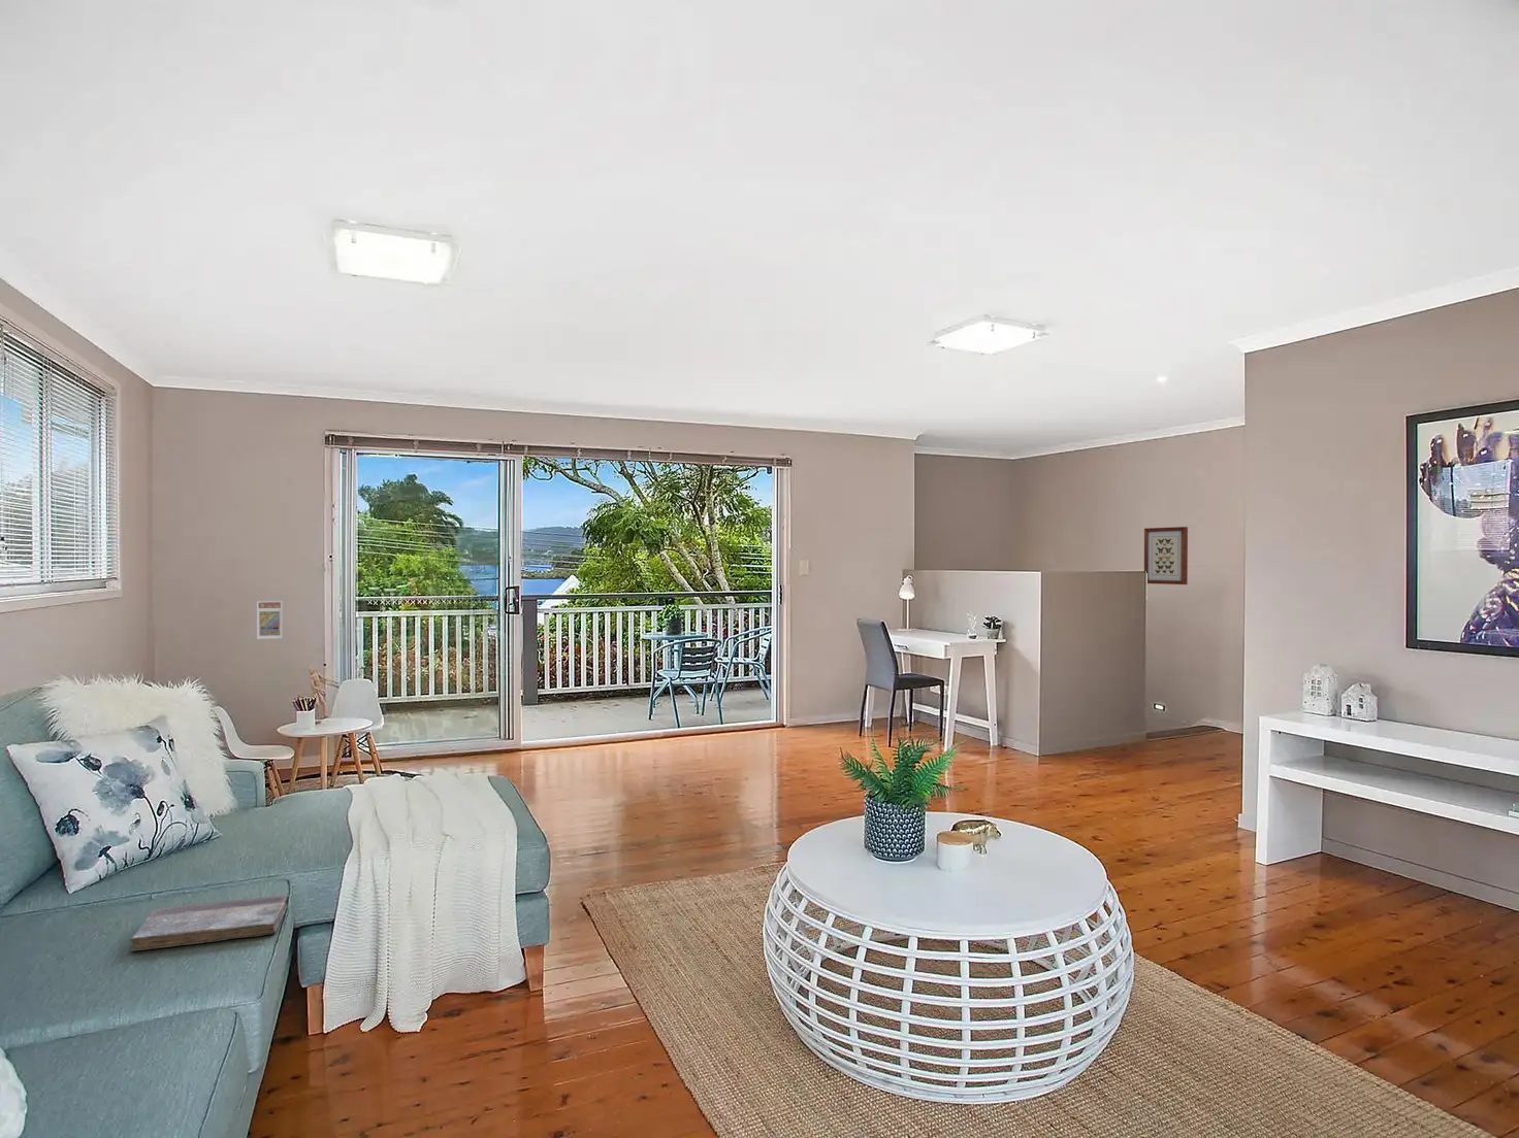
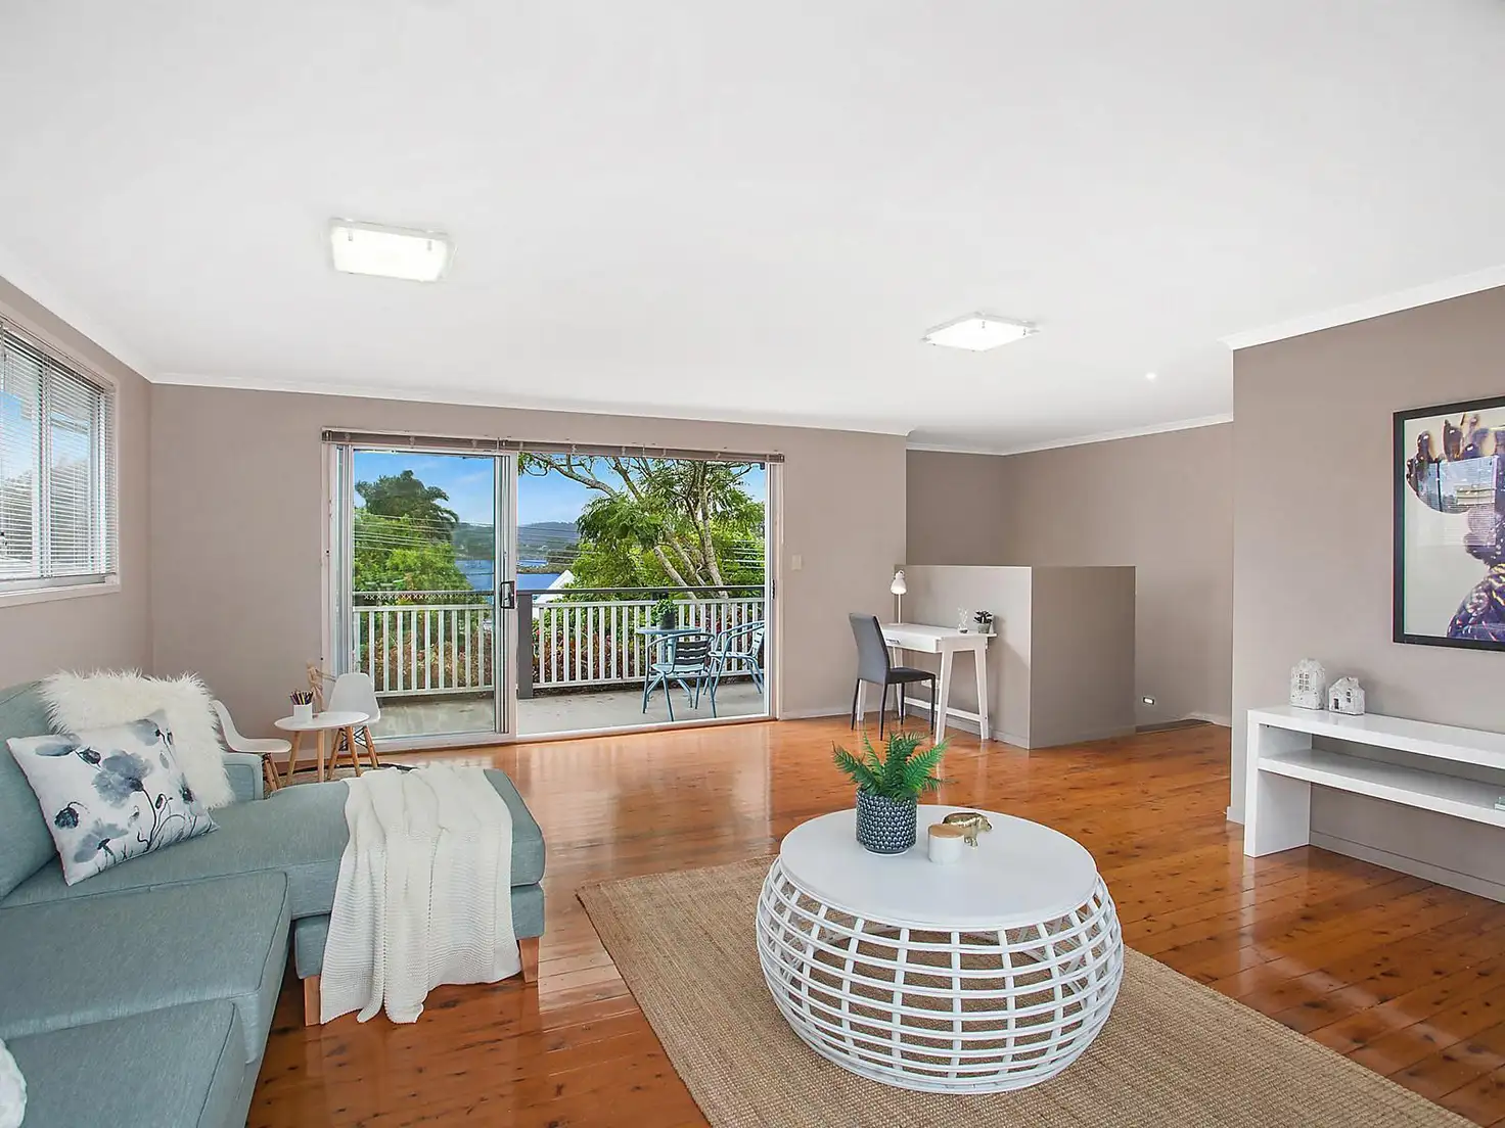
- book [130,894,289,953]
- wall art [1143,526,1189,586]
- trading card display case [256,600,283,640]
